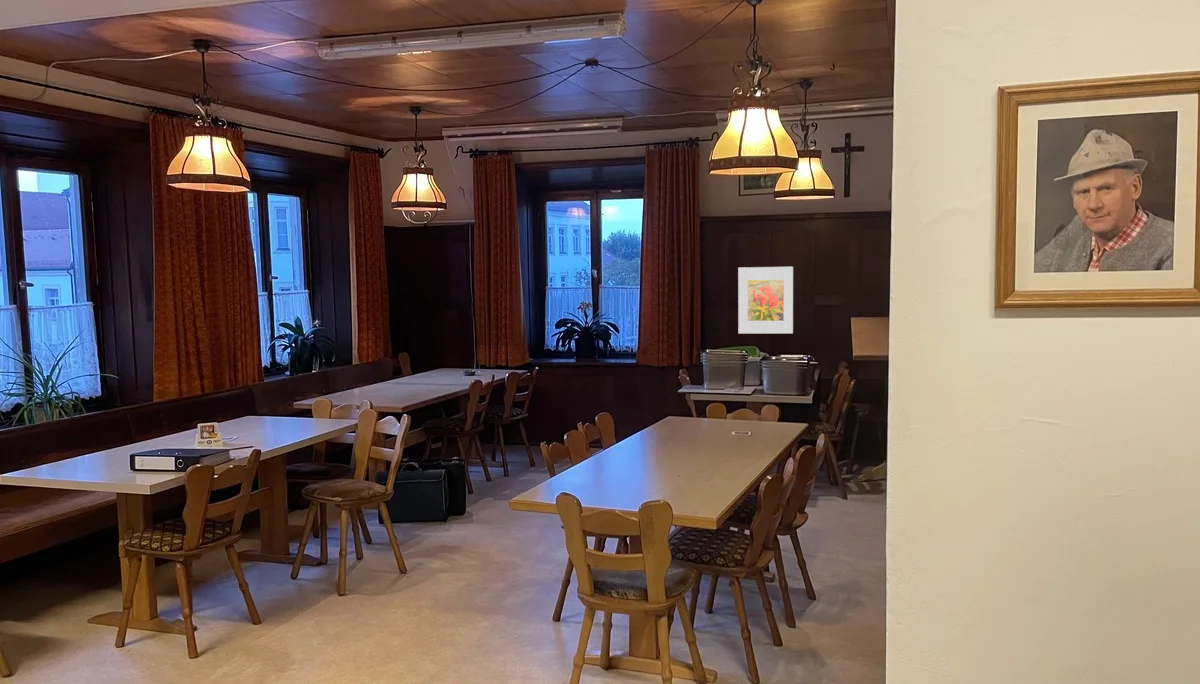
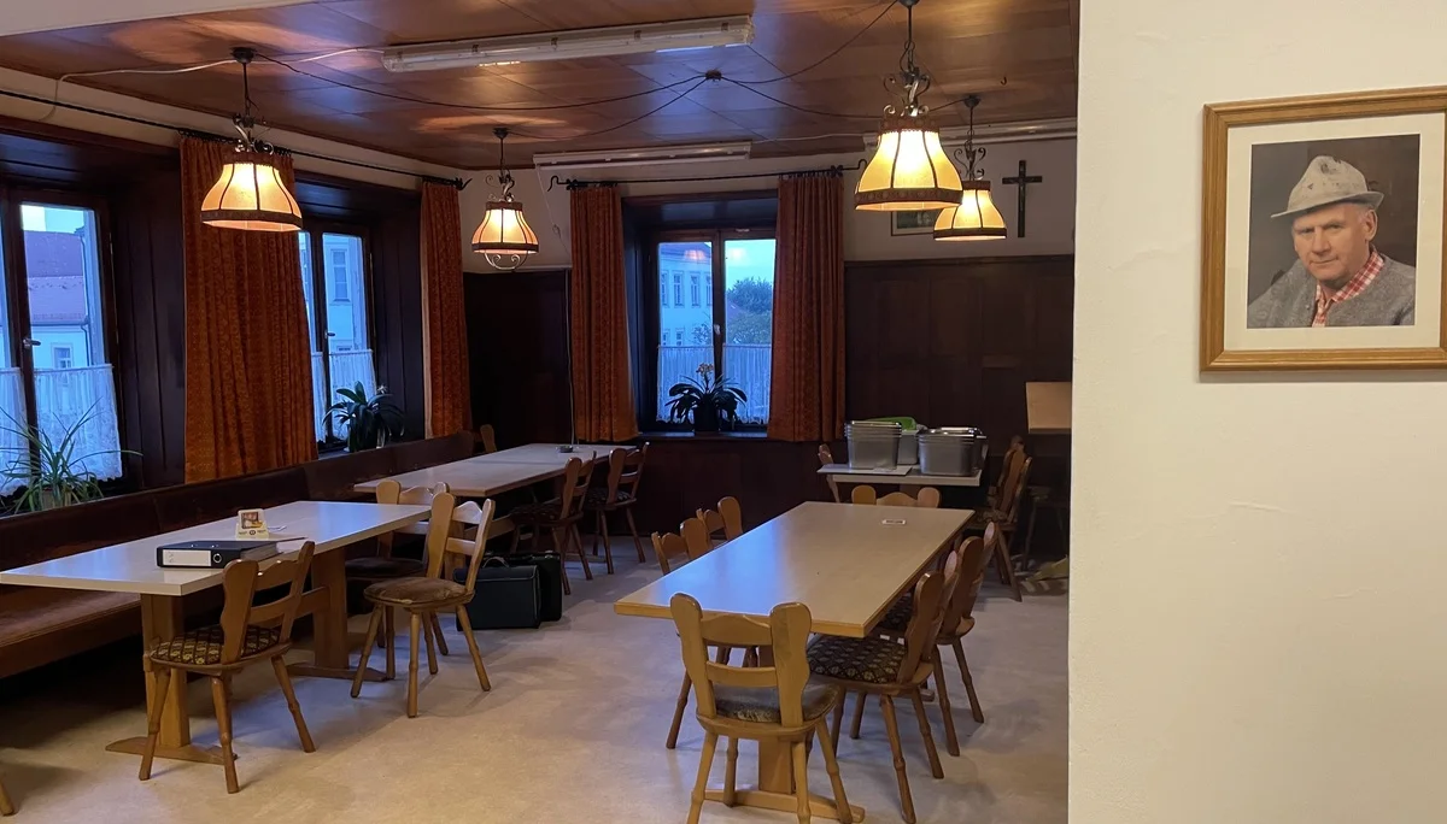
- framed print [737,266,794,334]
